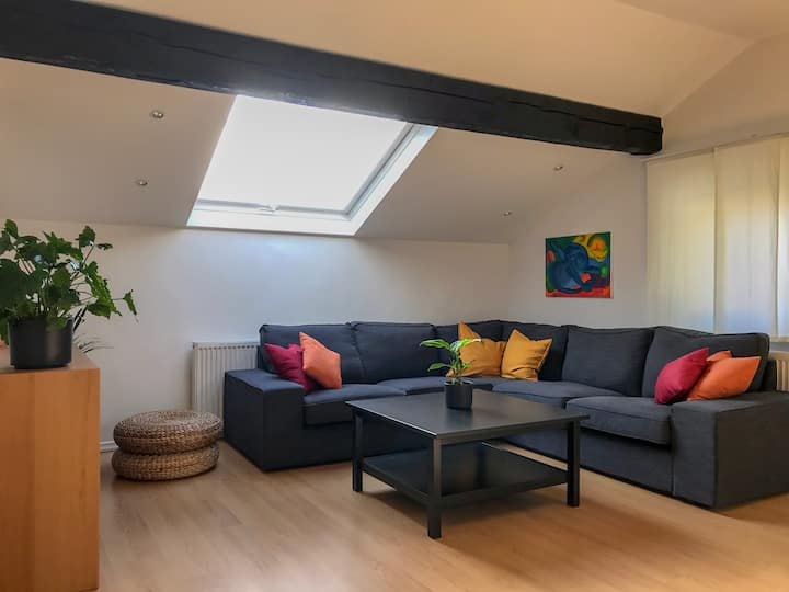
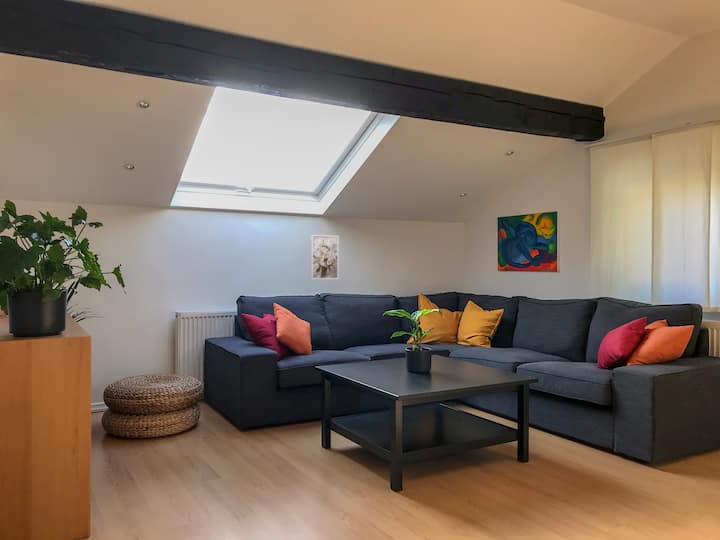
+ wall art [310,234,340,280]
